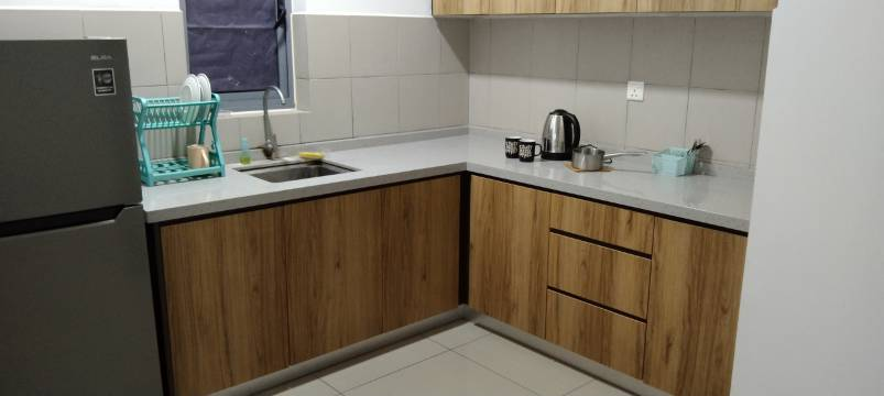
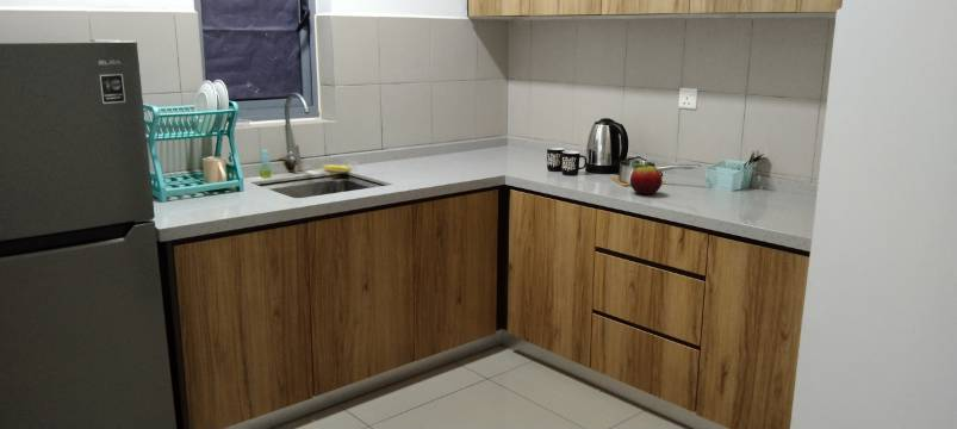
+ fruit [629,162,663,195]
